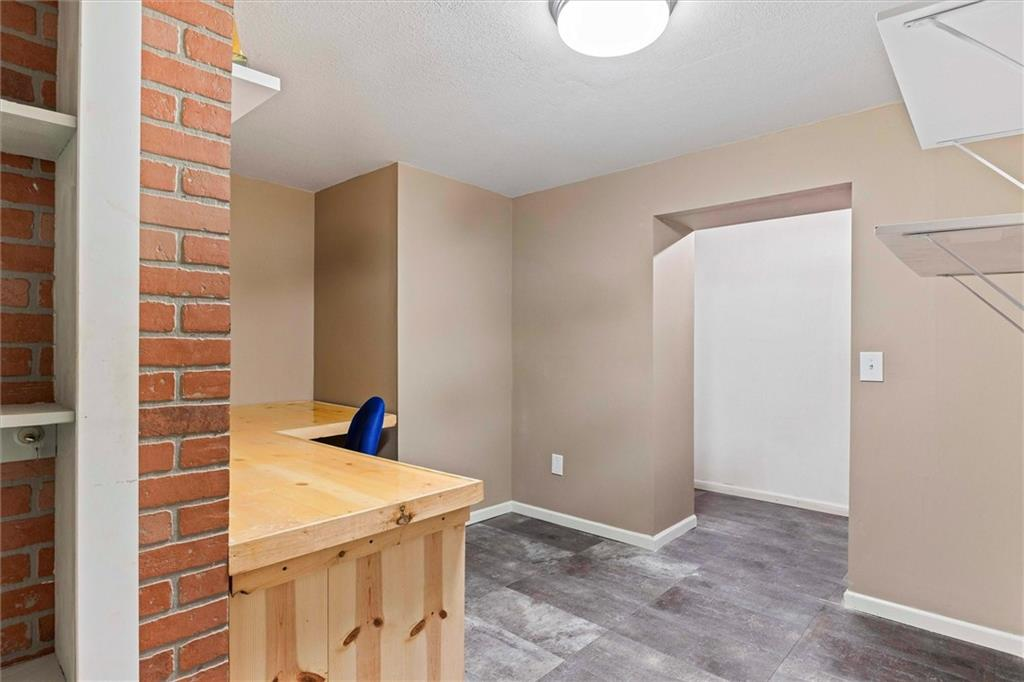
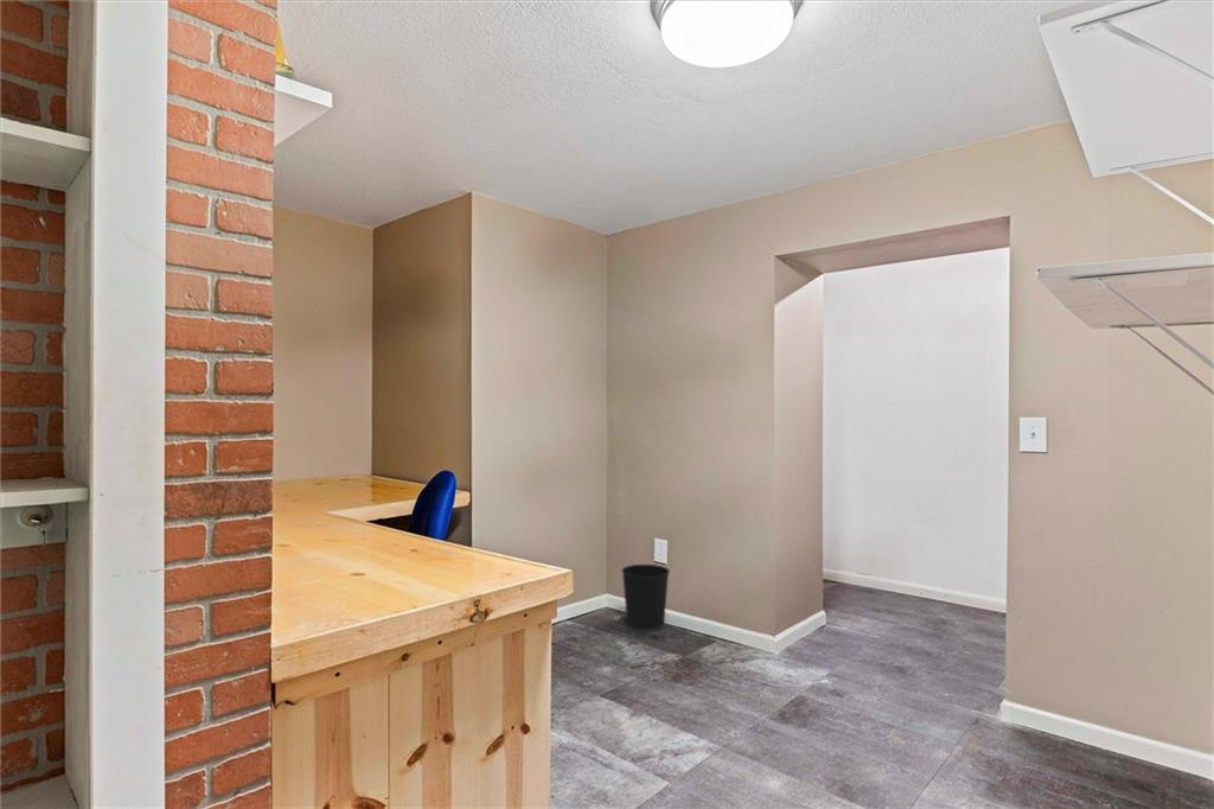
+ wastebasket [620,563,671,633]
